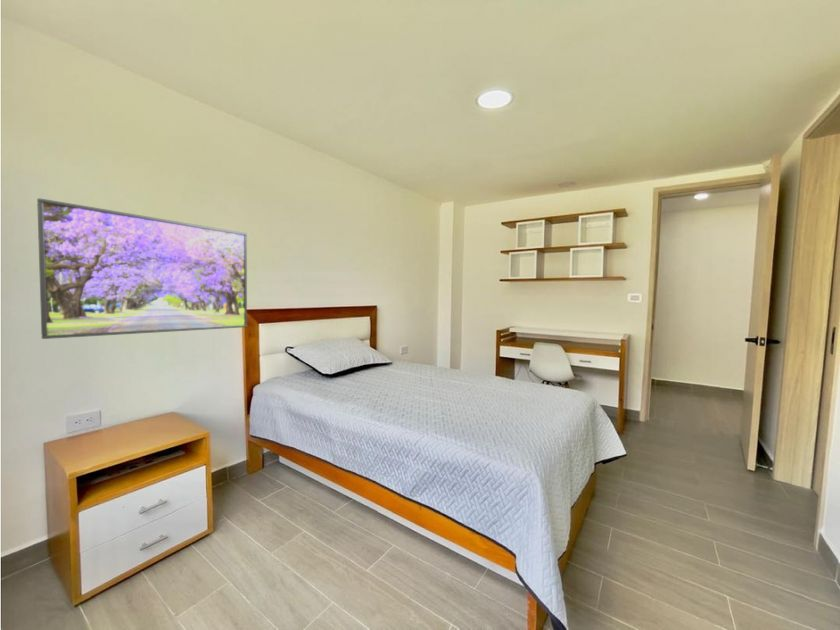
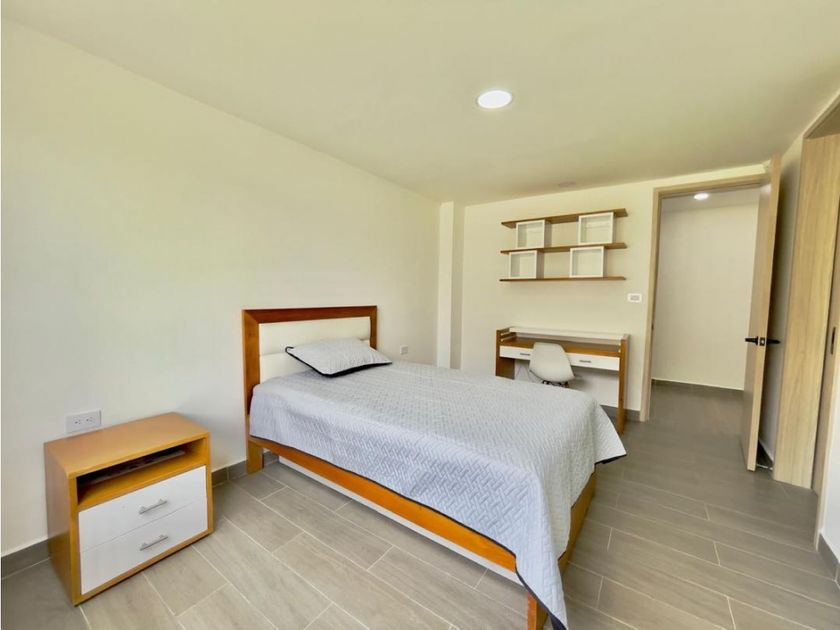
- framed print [36,197,248,340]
